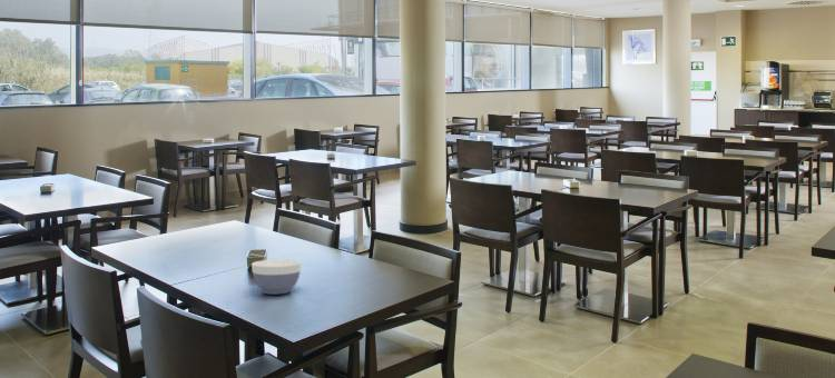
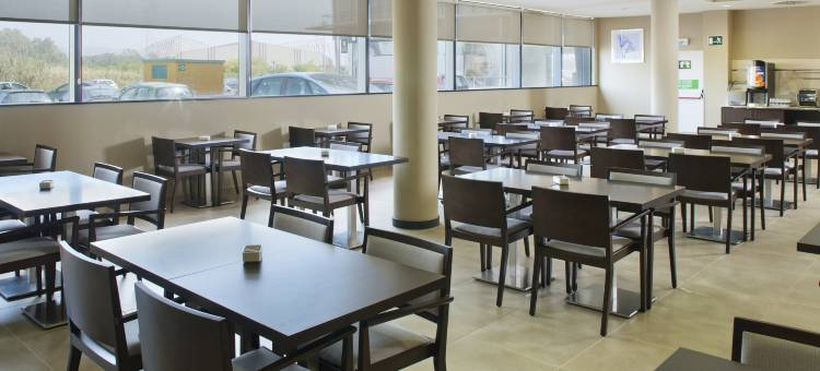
- bowl [250,258,302,296]
